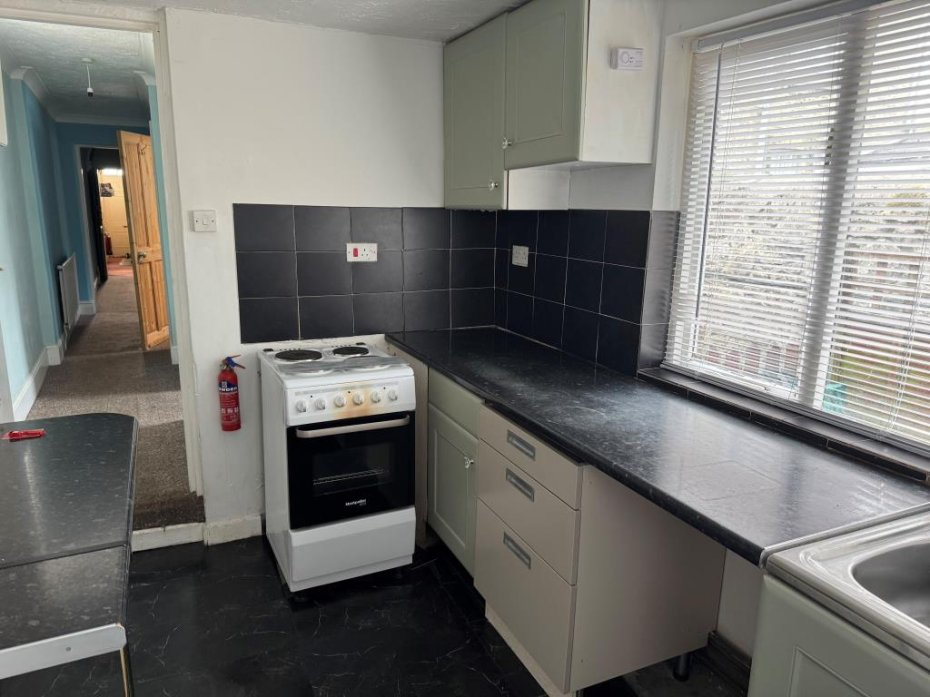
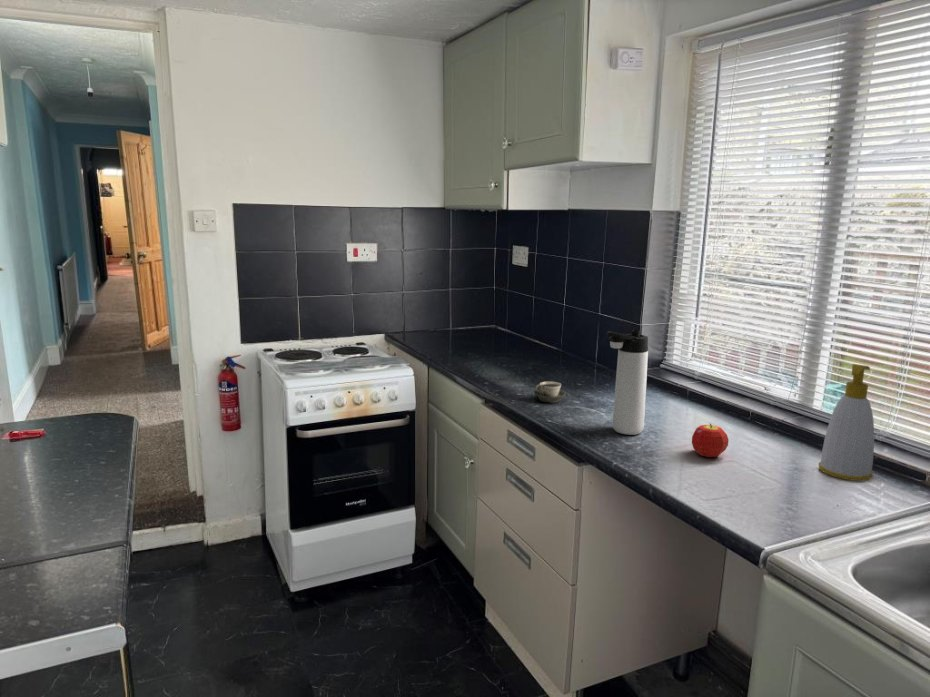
+ fruit [691,423,730,458]
+ cup [533,381,567,404]
+ soap bottle [818,363,875,482]
+ thermos bottle [606,329,649,436]
